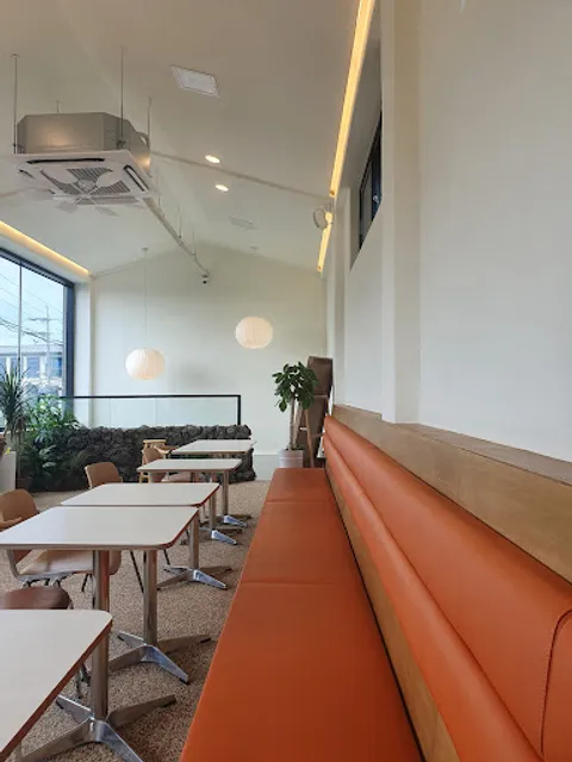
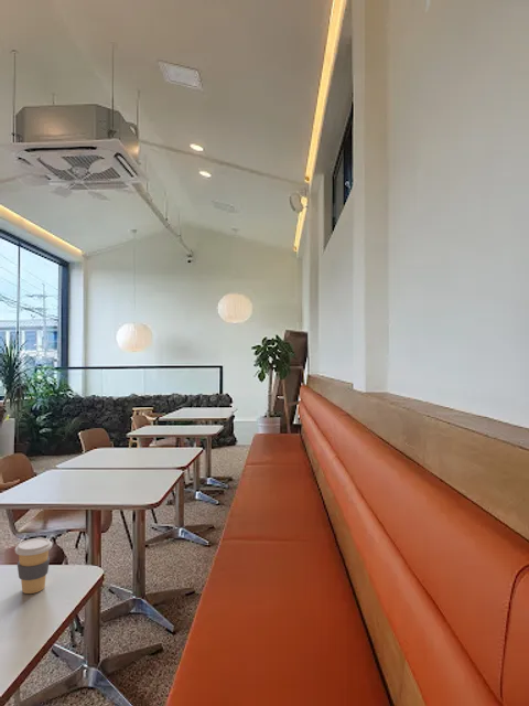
+ coffee cup [14,537,54,595]
